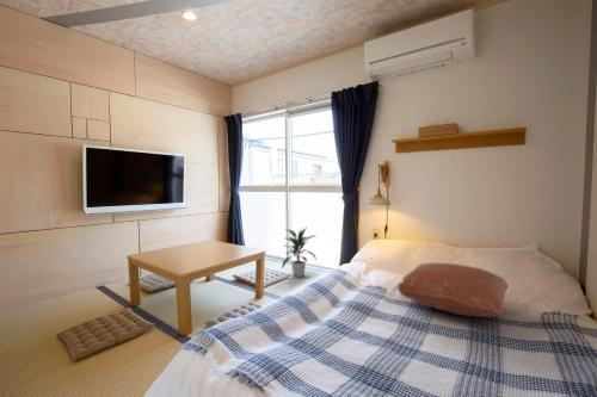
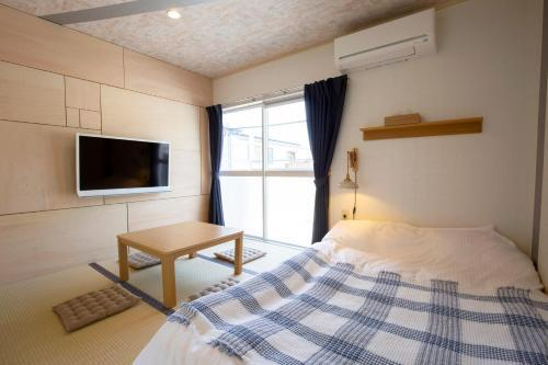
- indoor plant [281,227,319,278]
- pillow [395,261,510,318]
